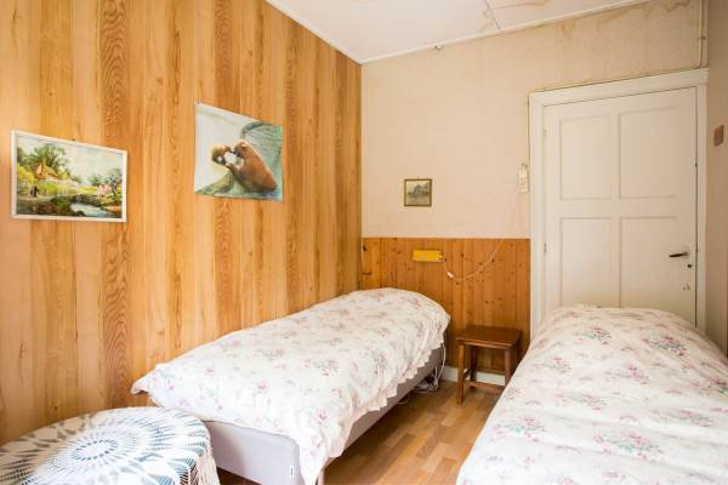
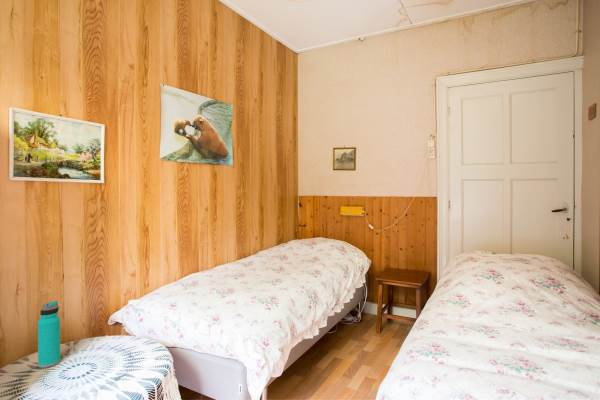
+ water bottle [37,300,62,369]
